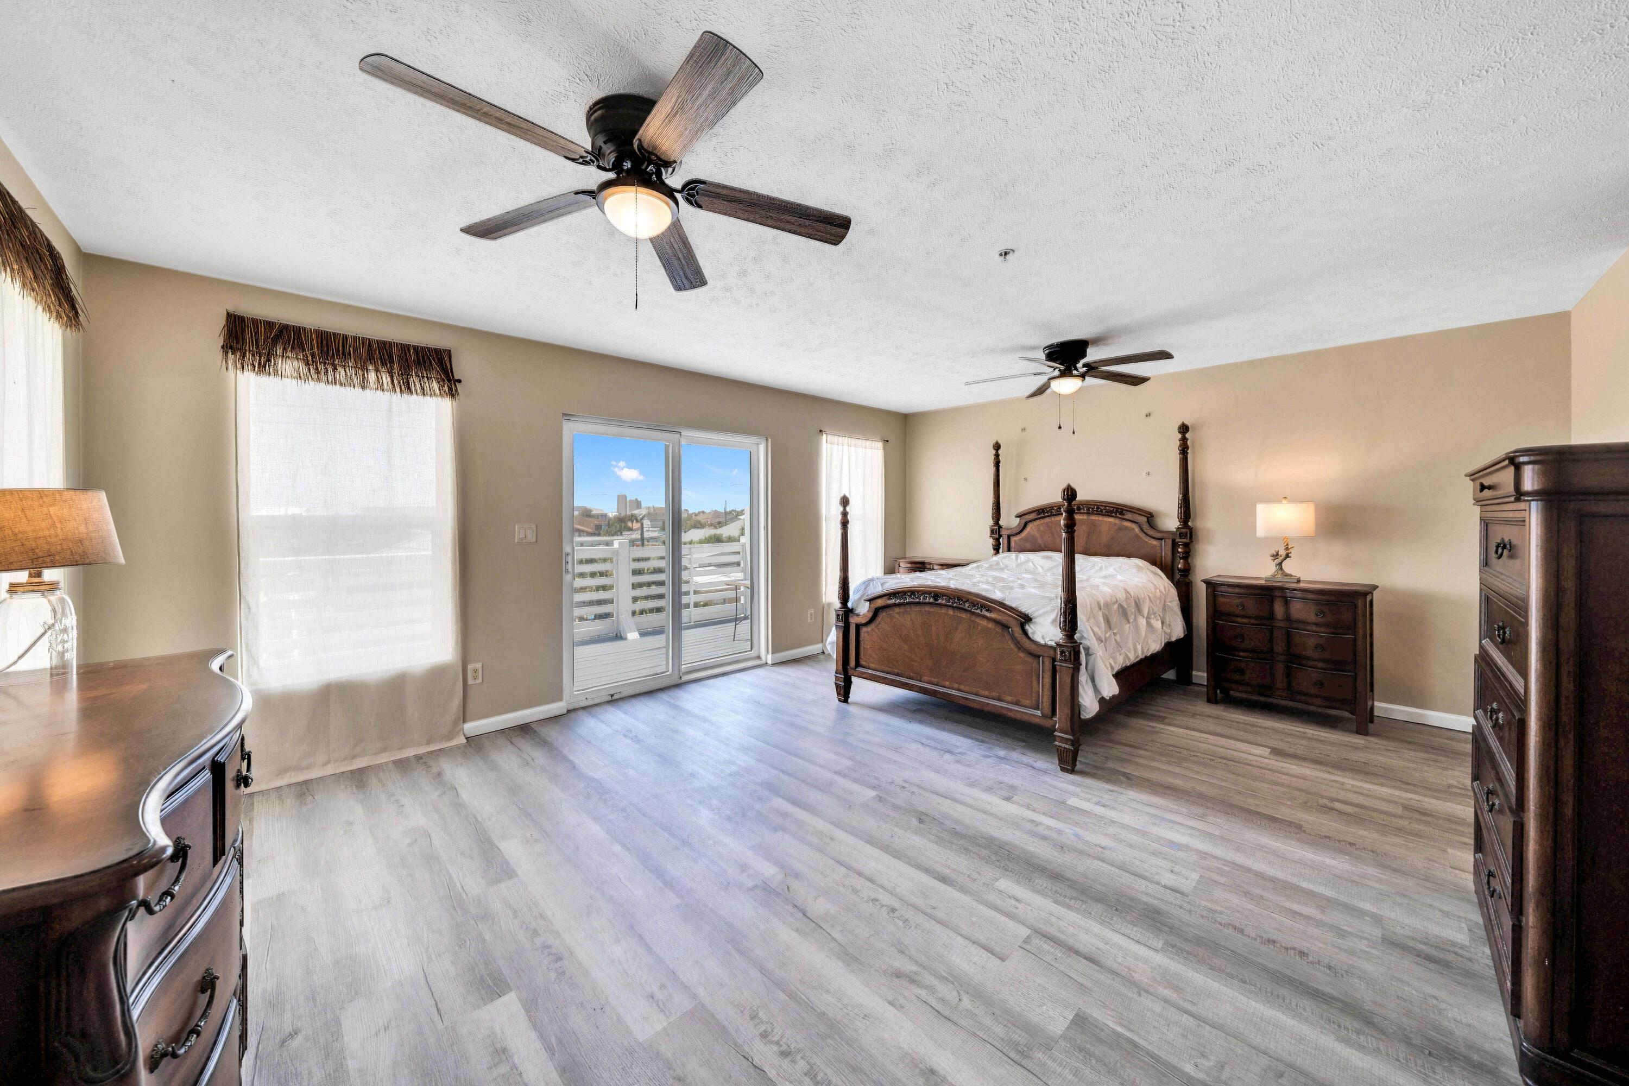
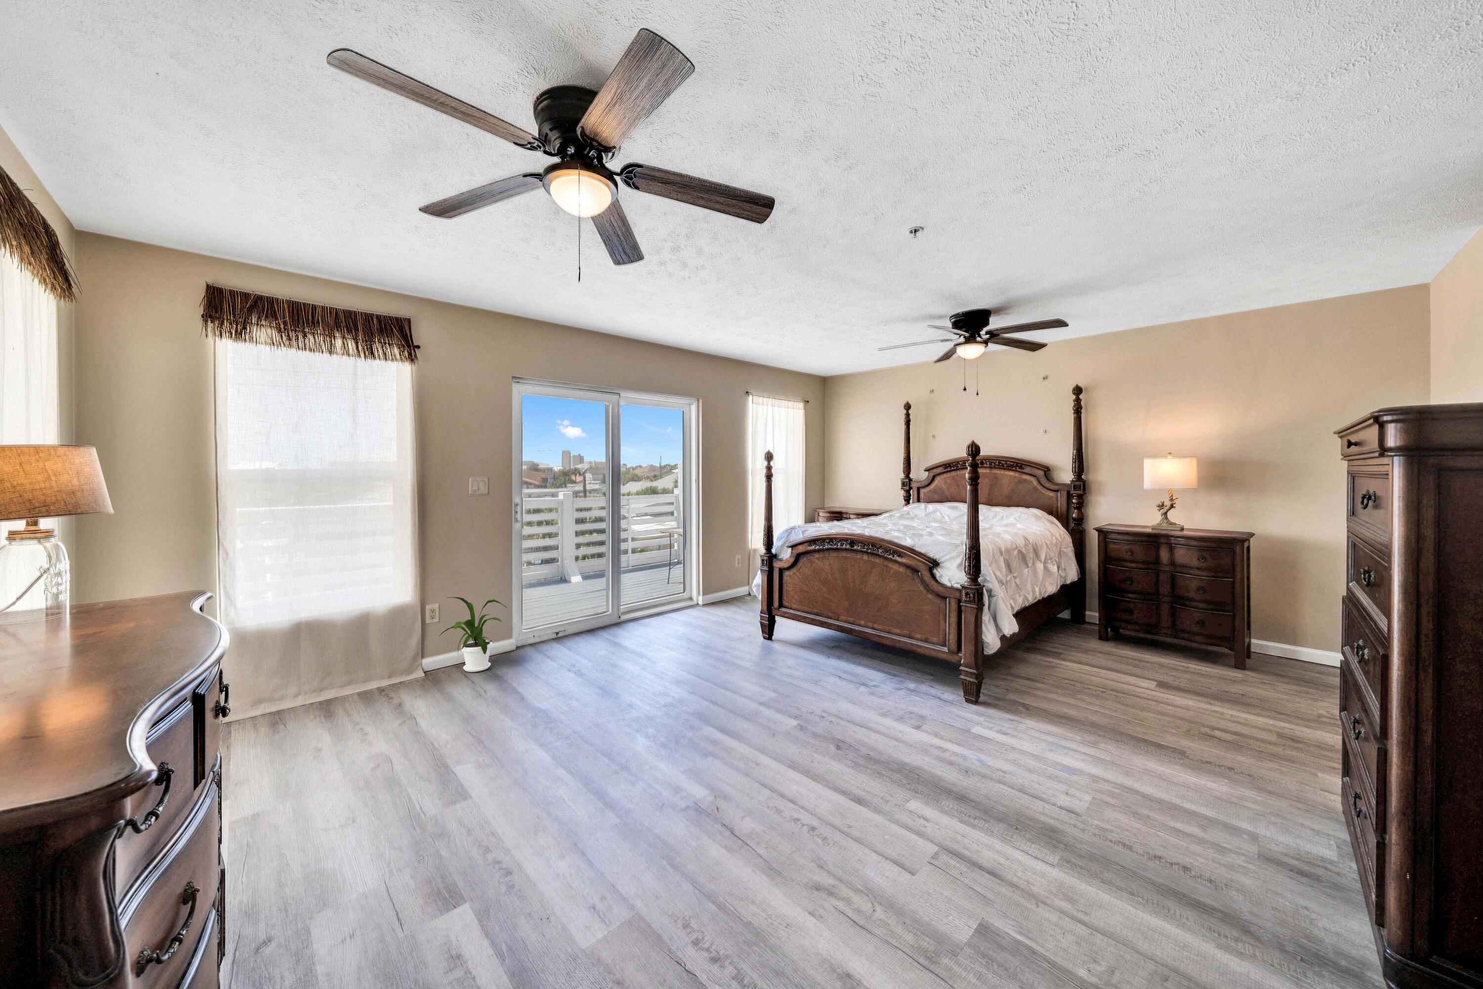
+ house plant [438,596,508,672]
